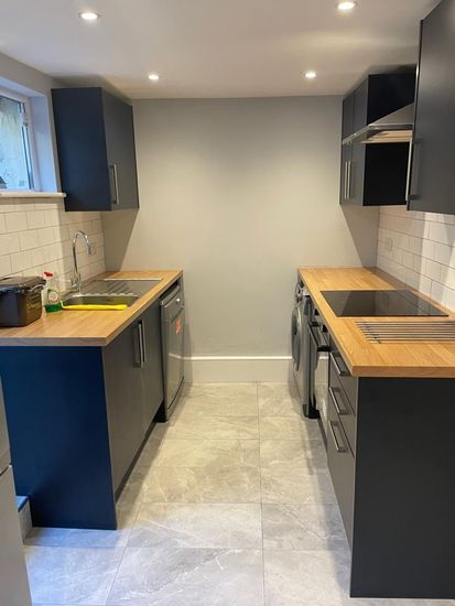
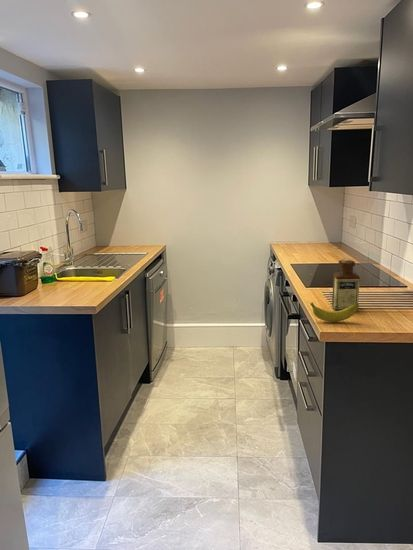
+ bottle [331,258,361,311]
+ banana [309,301,360,323]
